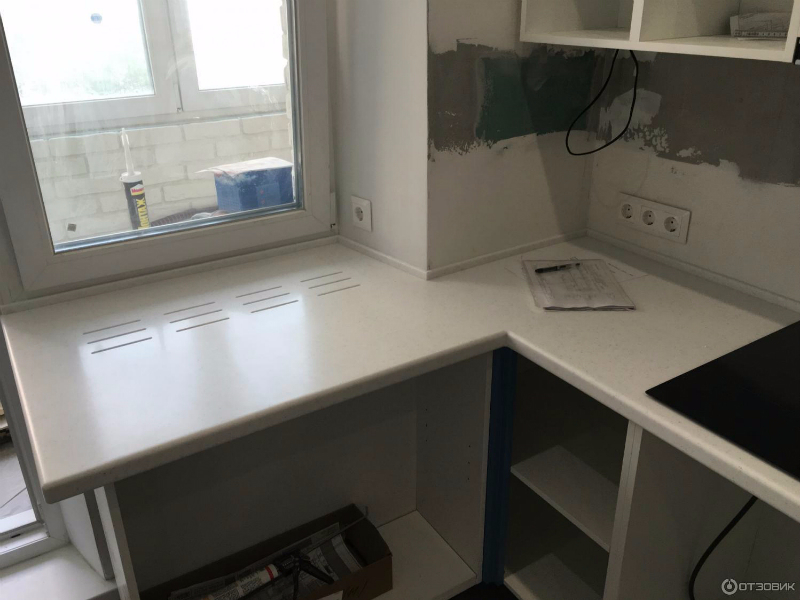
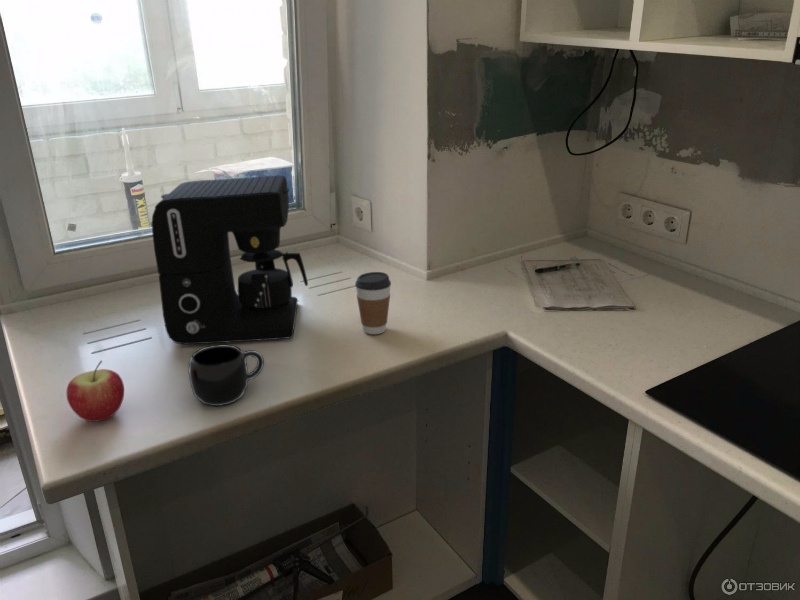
+ coffee cup [354,271,392,335]
+ coffee maker [151,175,309,345]
+ mug [188,344,265,407]
+ apple [65,360,125,423]
